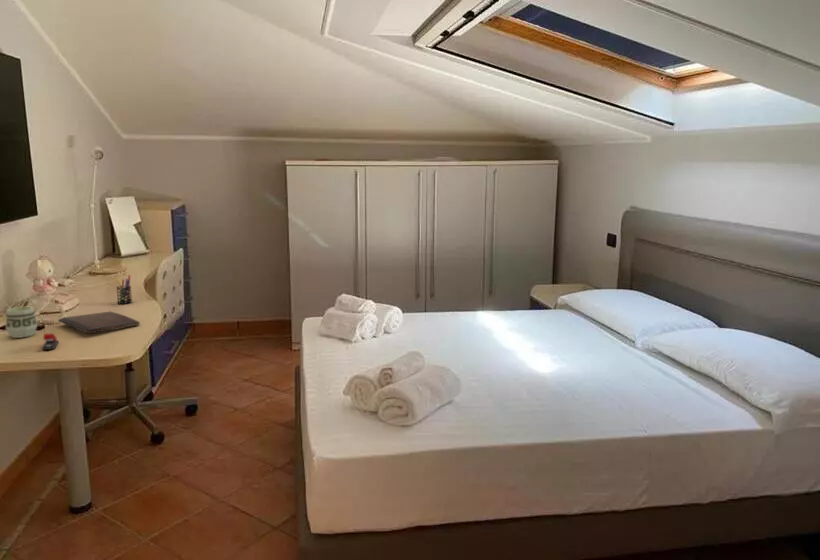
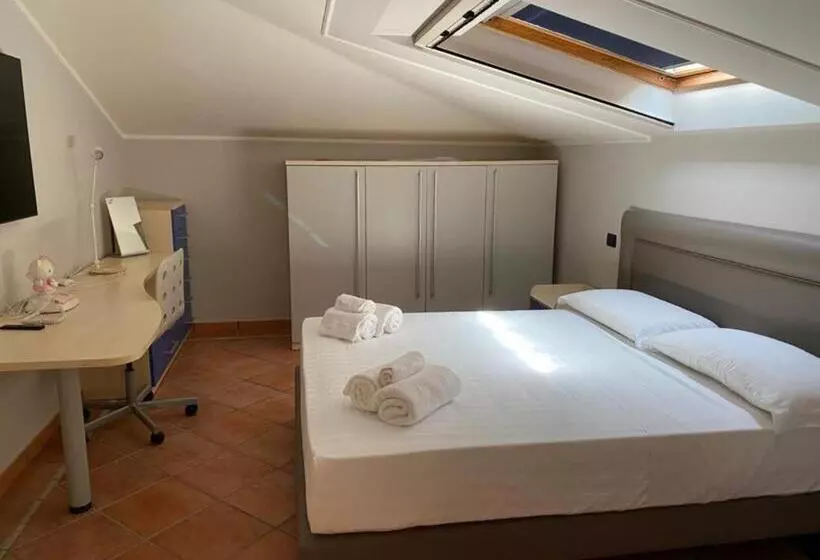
- pen holder [114,274,133,305]
- stapler [41,332,60,351]
- cup [5,306,38,339]
- book [57,311,141,334]
